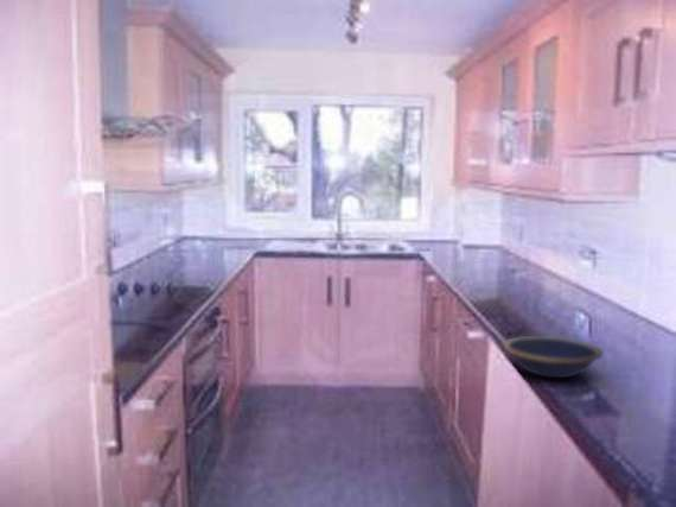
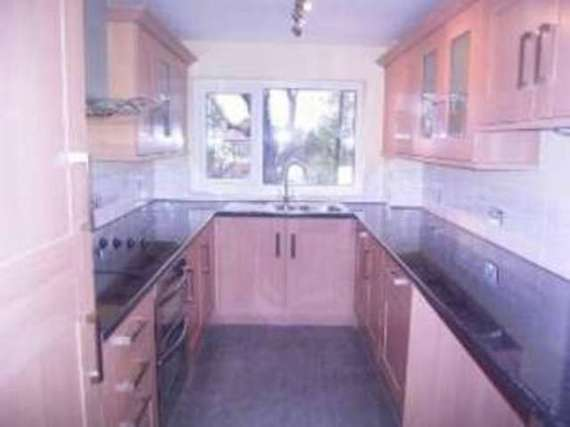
- bowl [503,335,604,379]
